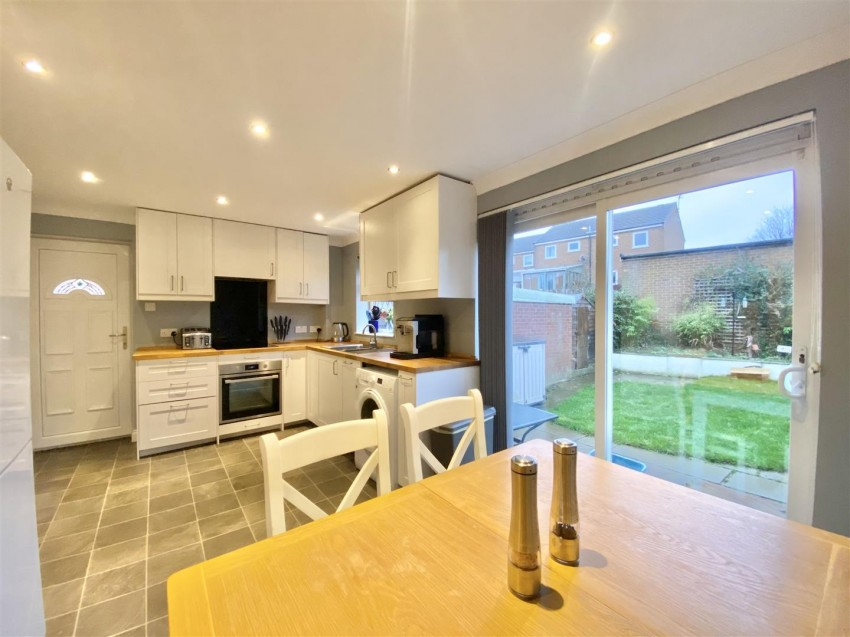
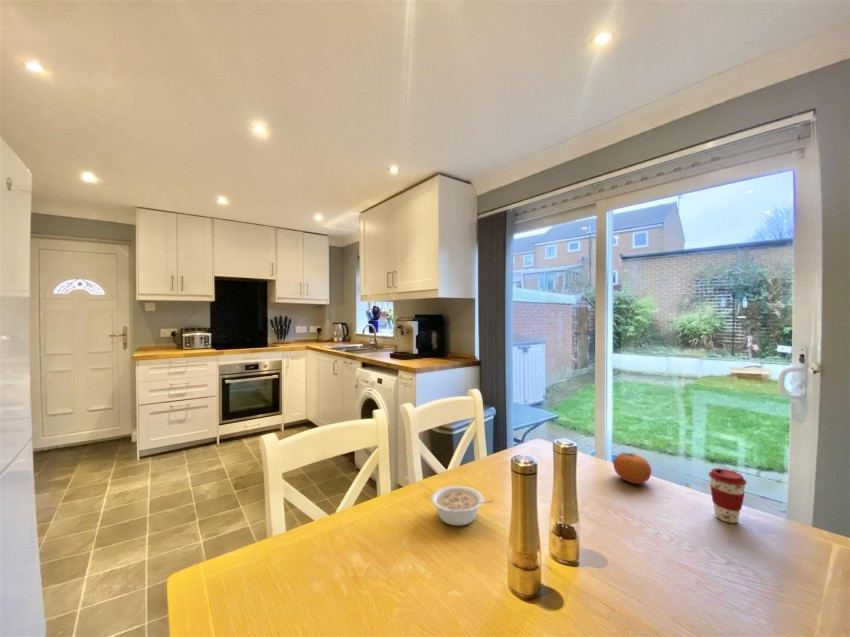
+ coffee cup [708,467,748,524]
+ fruit [612,451,652,485]
+ legume [430,485,494,527]
